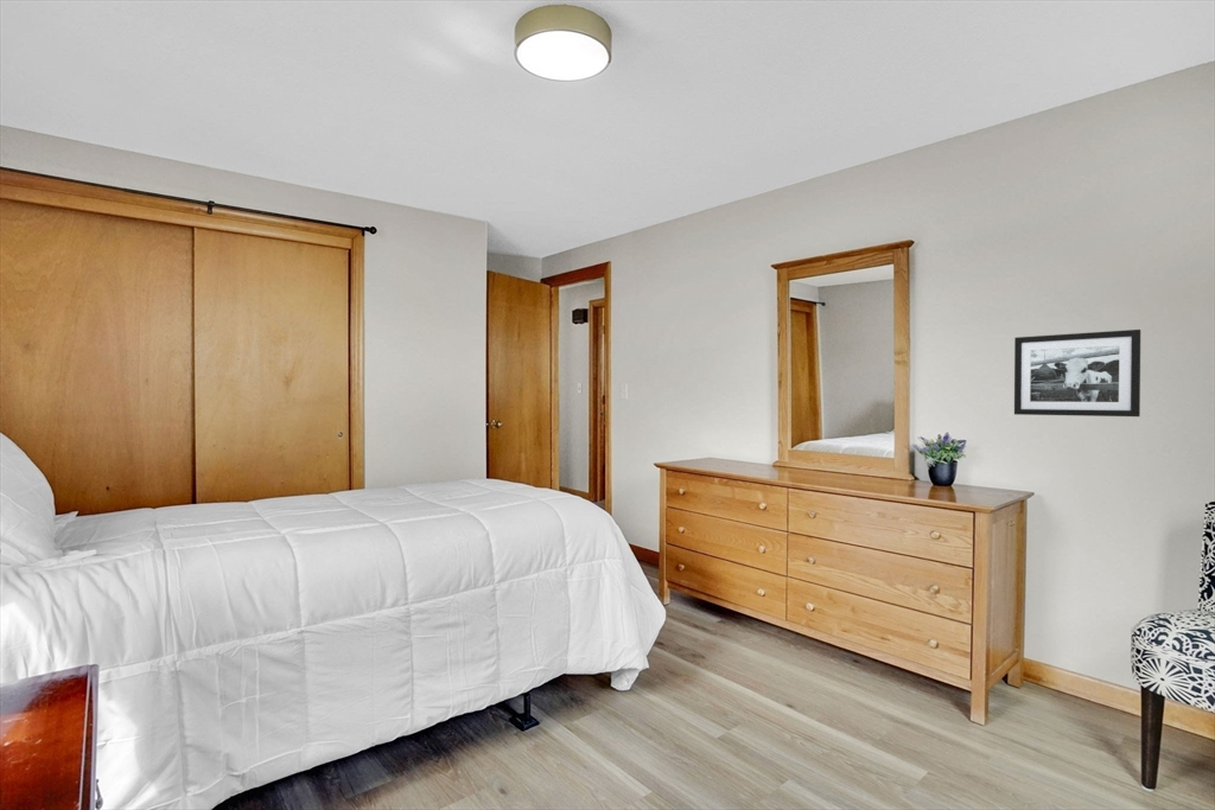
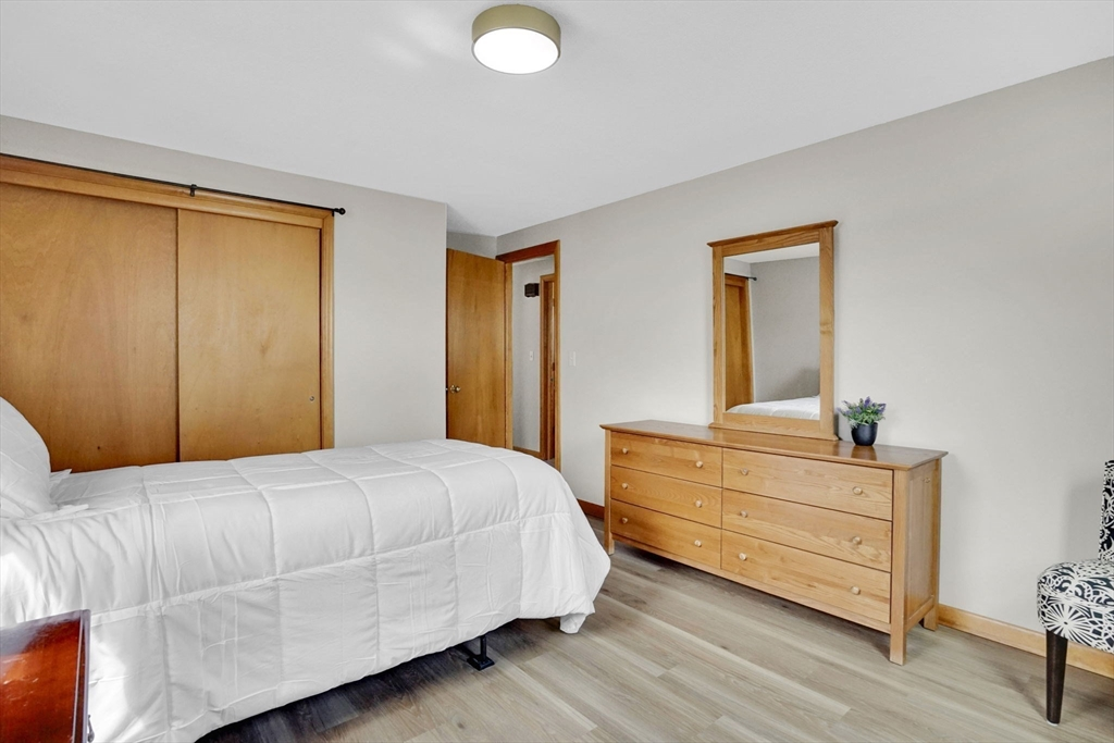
- picture frame [1013,329,1141,417]
